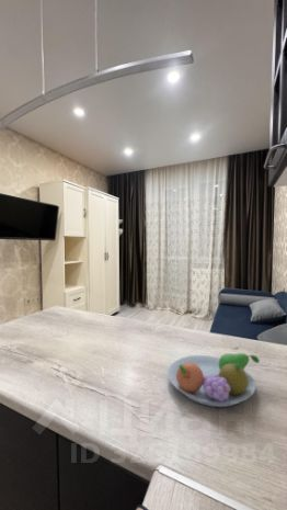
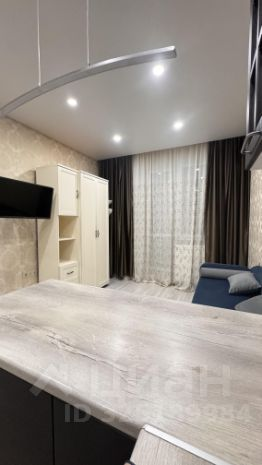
- fruit bowl [167,352,261,408]
